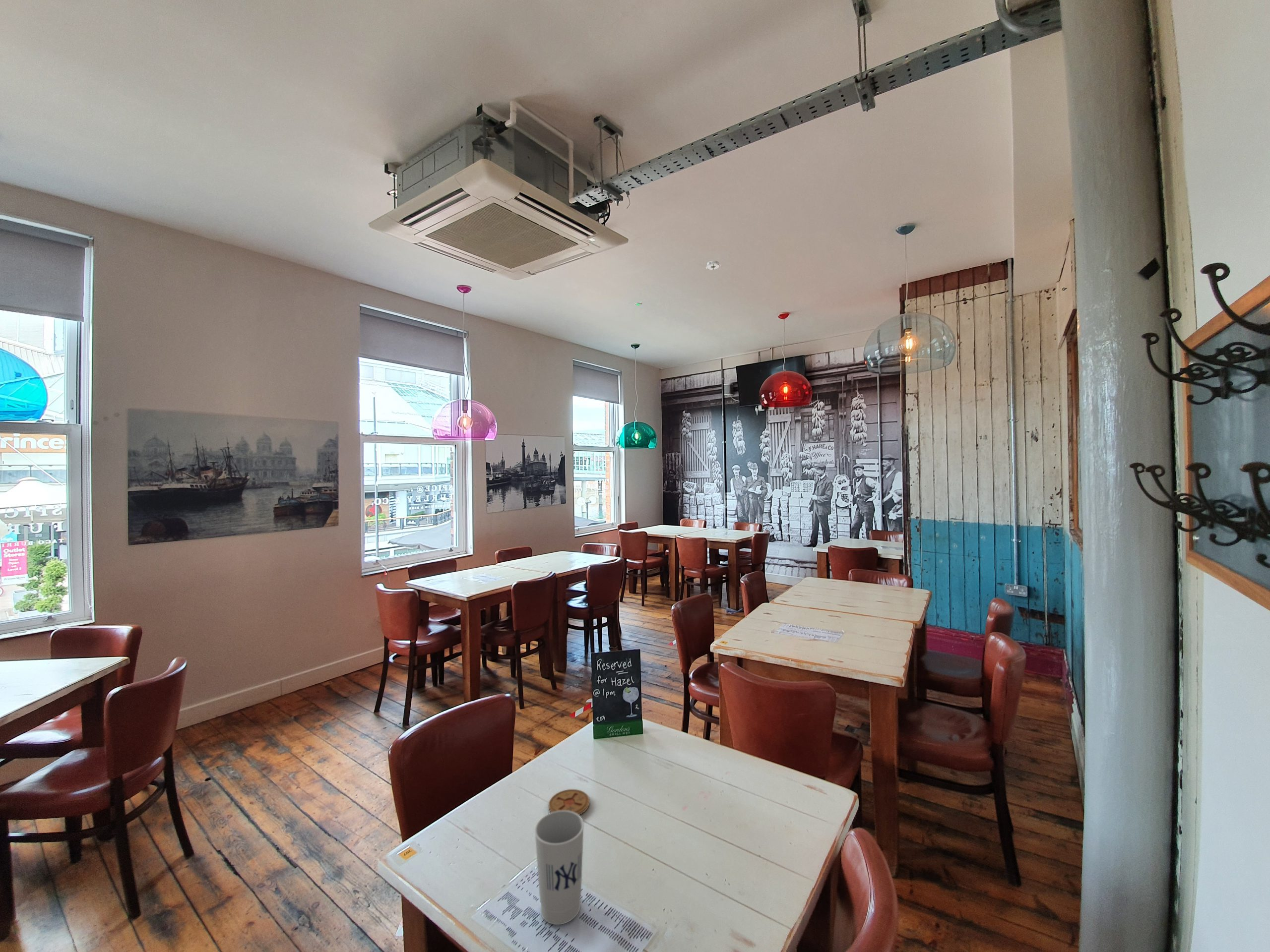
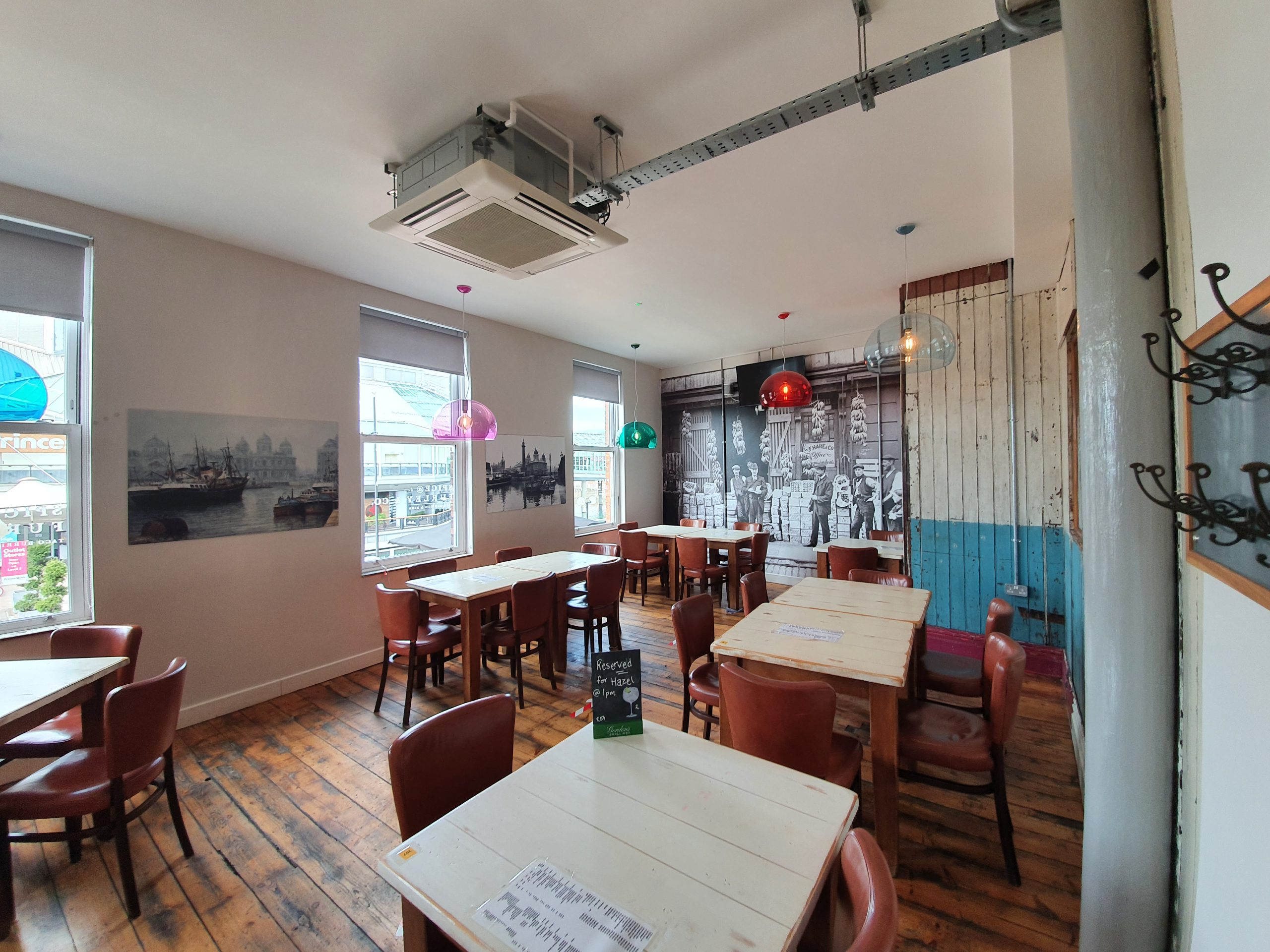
- coaster [548,789,590,816]
- smoke detector [705,260,721,271]
- cup [534,811,584,925]
